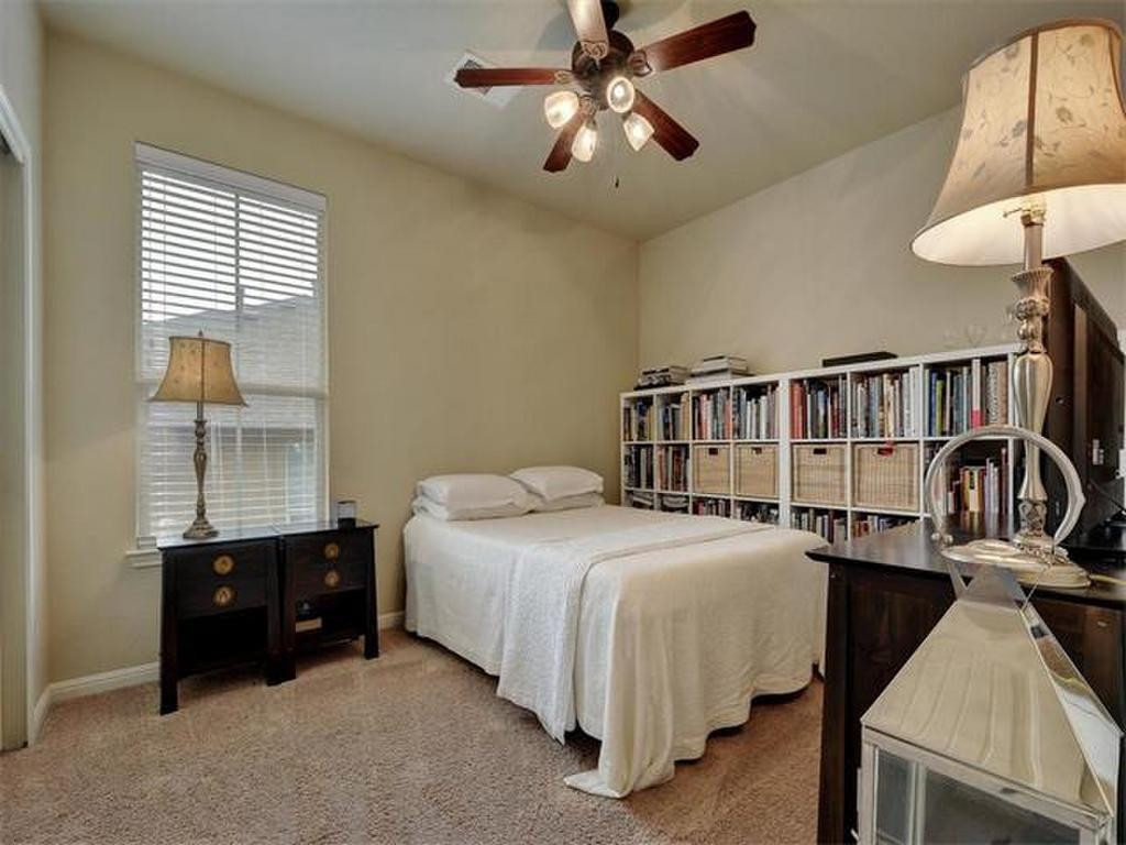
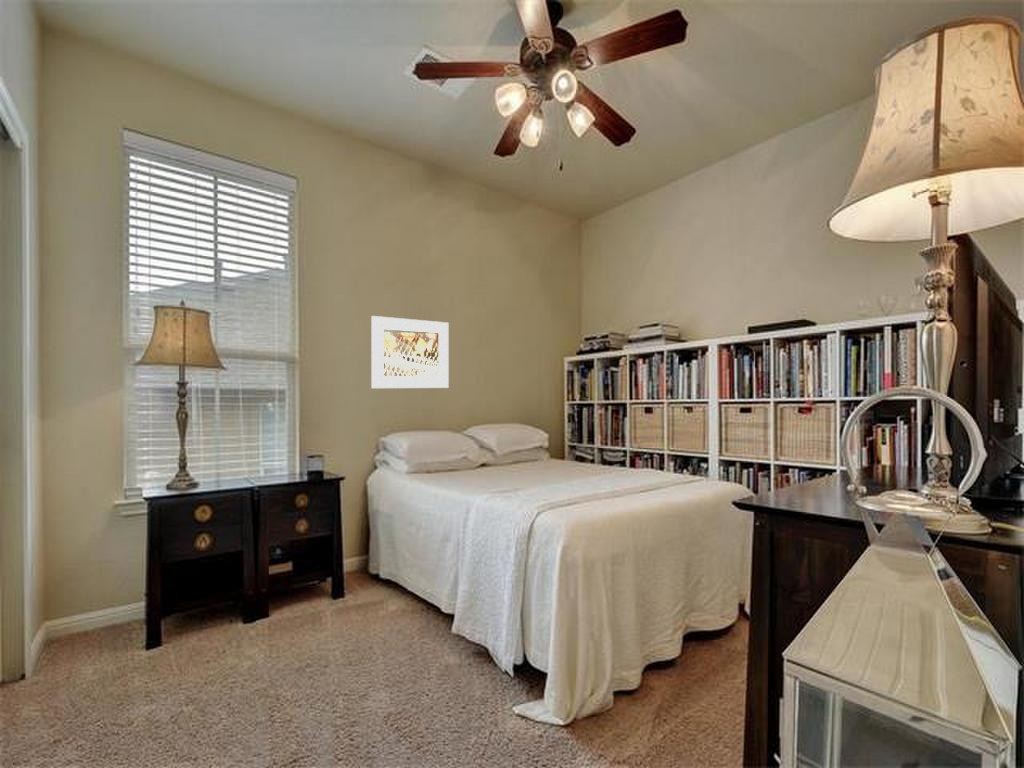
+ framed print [370,315,450,389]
